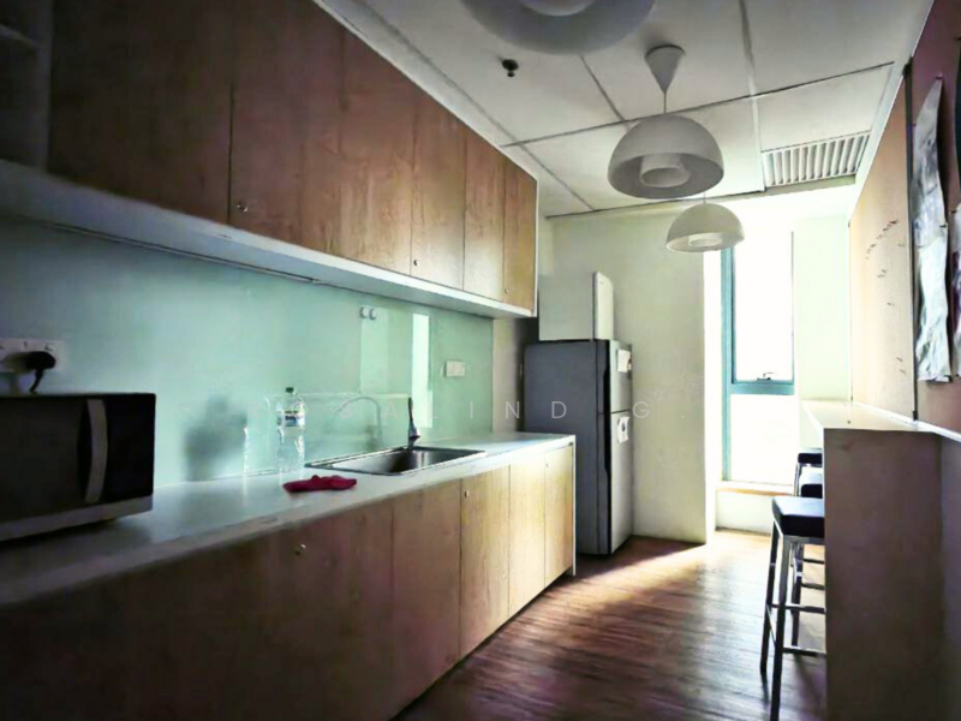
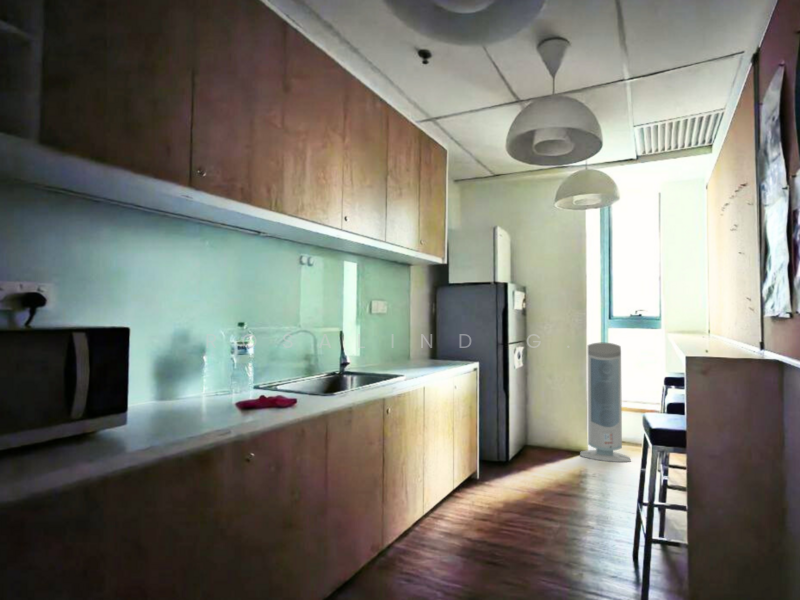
+ air purifier [579,342,632,463]
